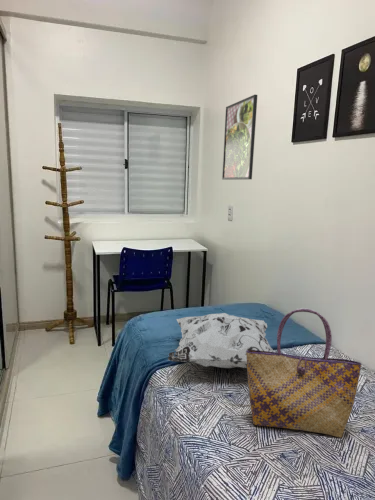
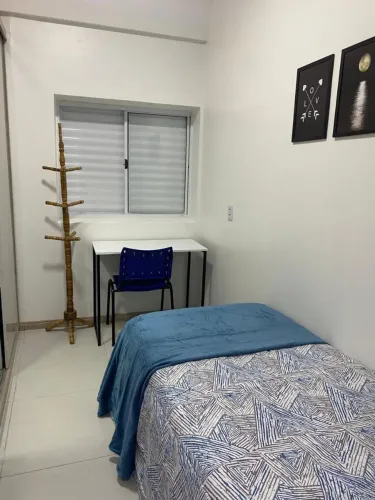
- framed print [221,94,258,181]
- decorative pillow [167,312,275,369]
- tote bag [246,307,362,438]
